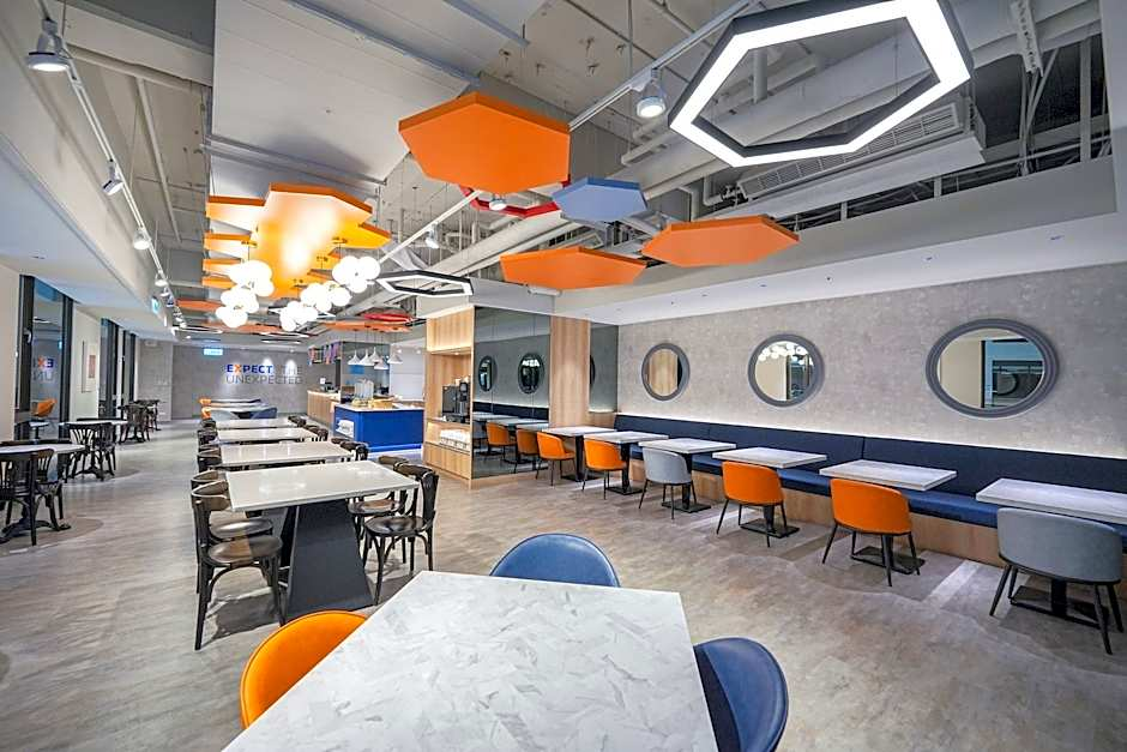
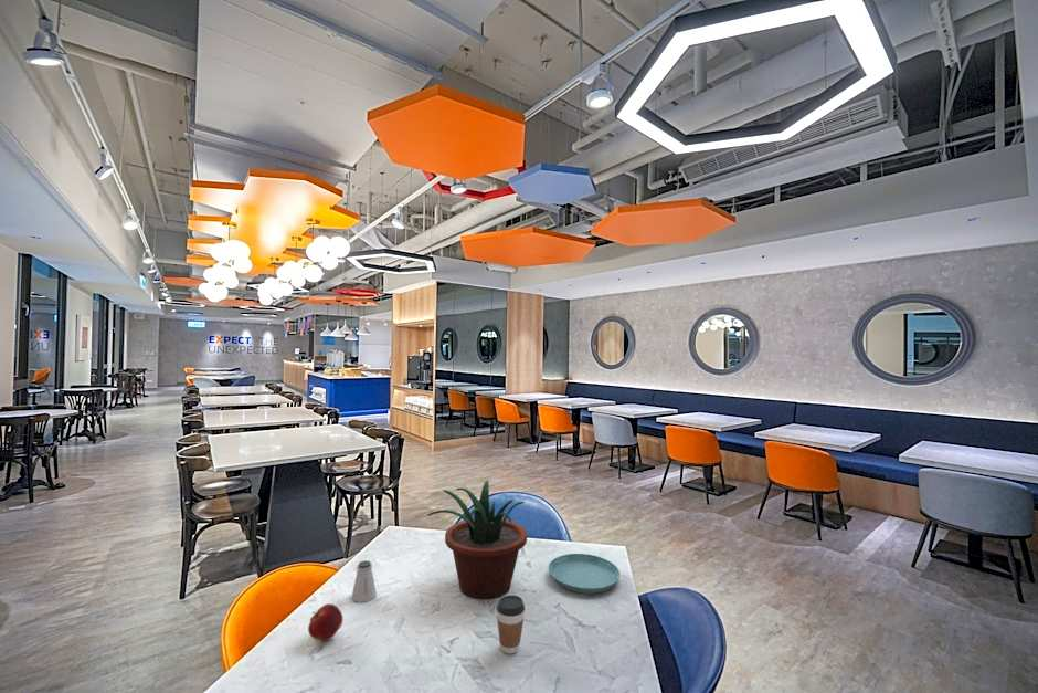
+ coffee cup [495,595,526,654]
+ saltshaker [350,559,377,603]
+ apple [307,602,343,642]
+ saucer [548,553,621,595]
+ potted plant [427,480,528,601]
